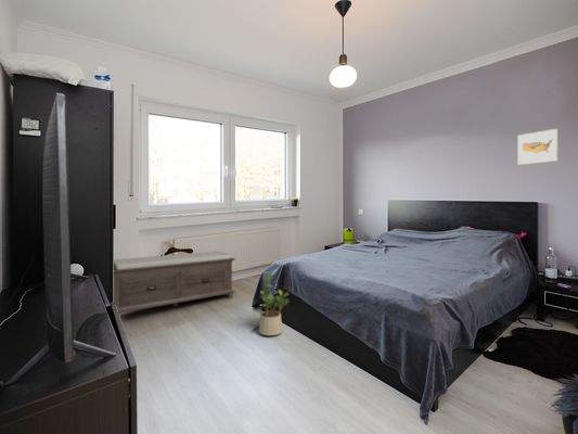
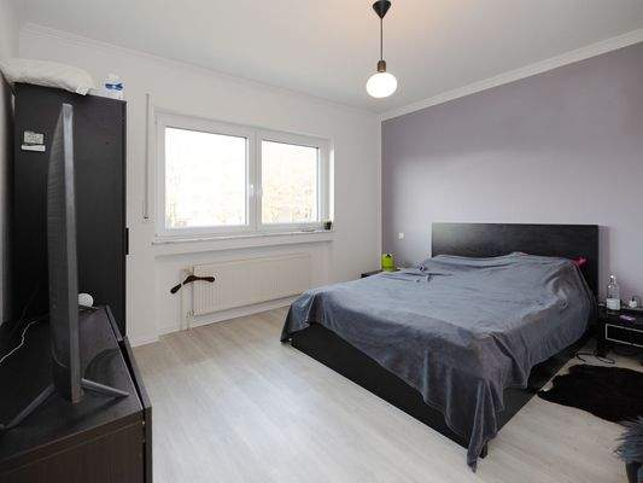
- wall art [517,128,558,166]
- bench [113,251,236,315]
- potted plant [258,272,290,336]
